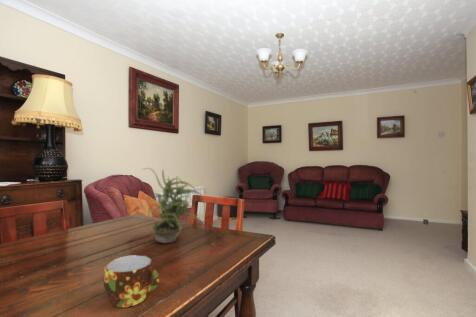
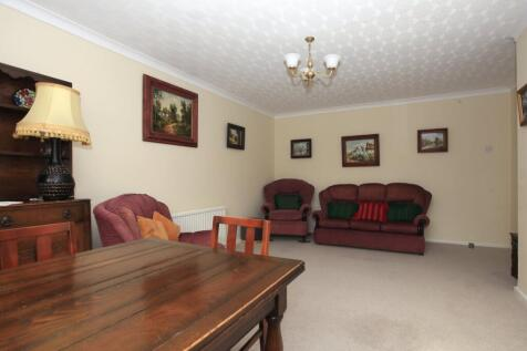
- potted plant [141,167,205,244]
- cup [102,254,160,308]
